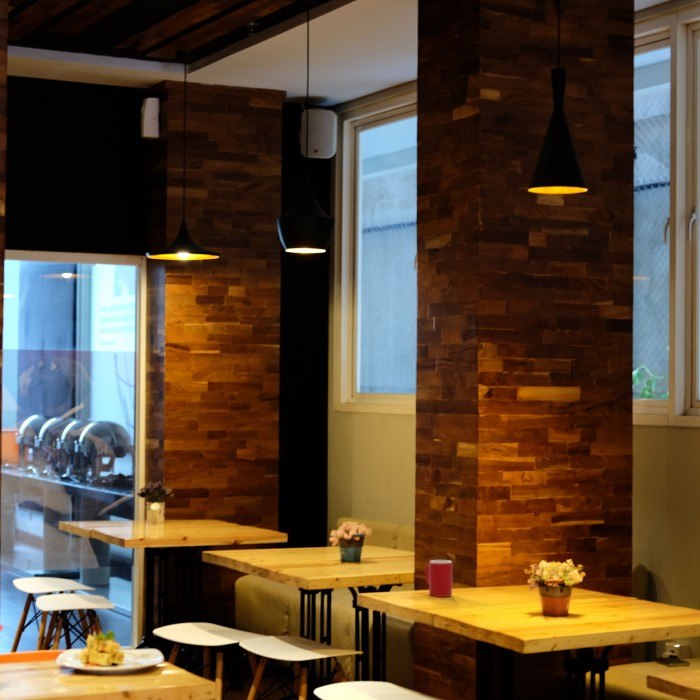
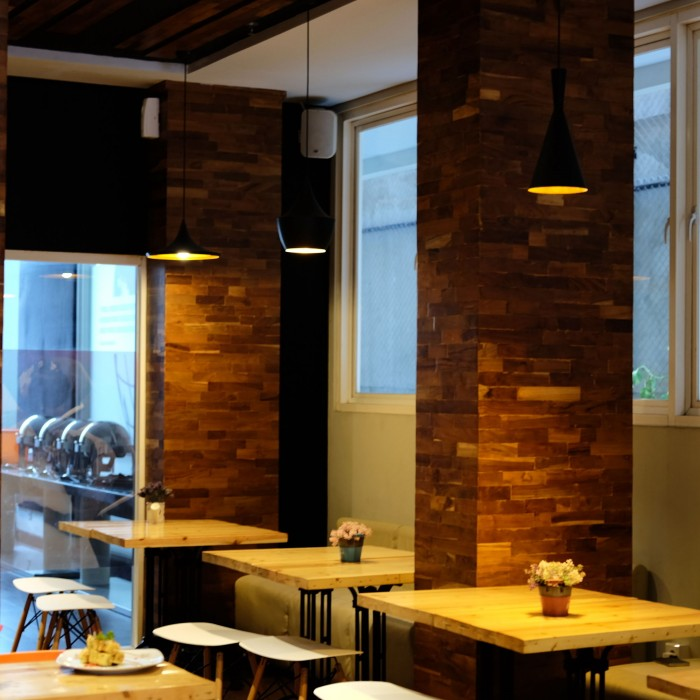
- cup [424,559,453,598]
